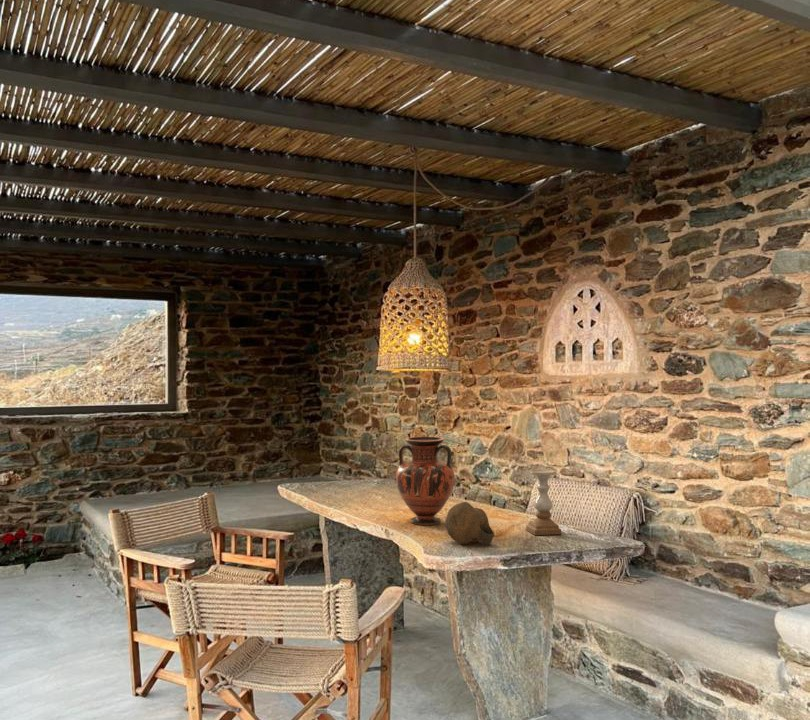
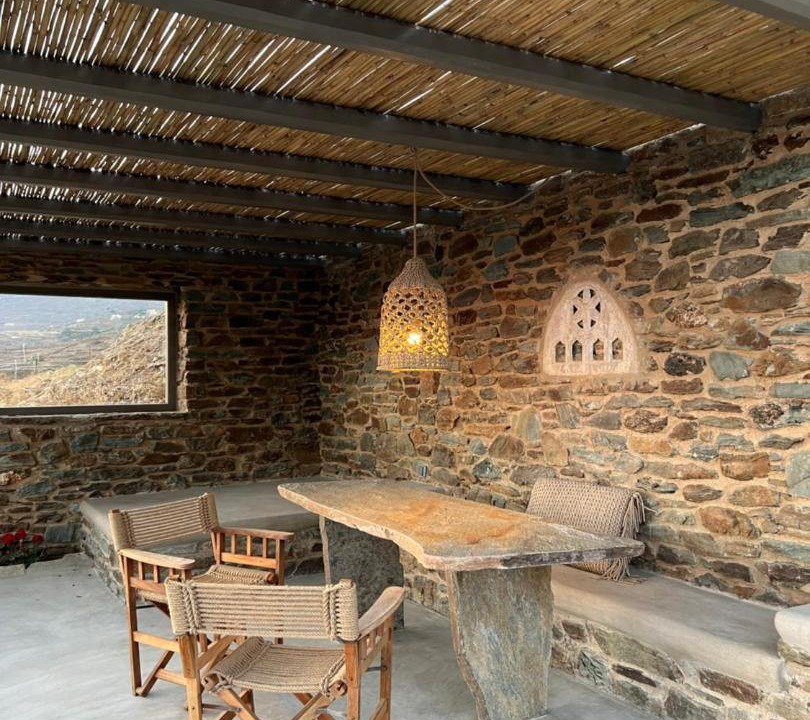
- vase [395,436,456,526]
- candle holder [525,469,562,536]
- pottery [445,501,495,545]
